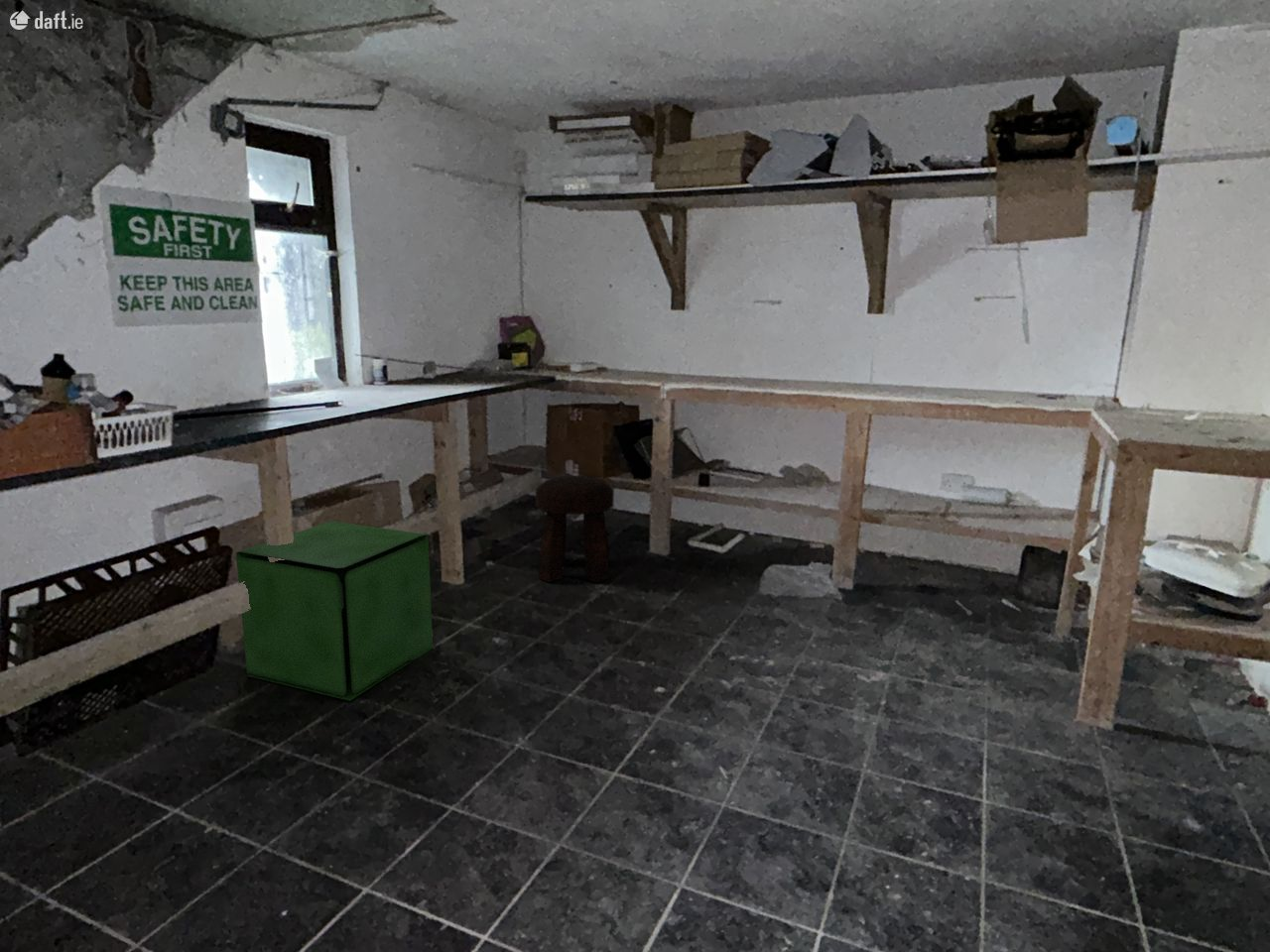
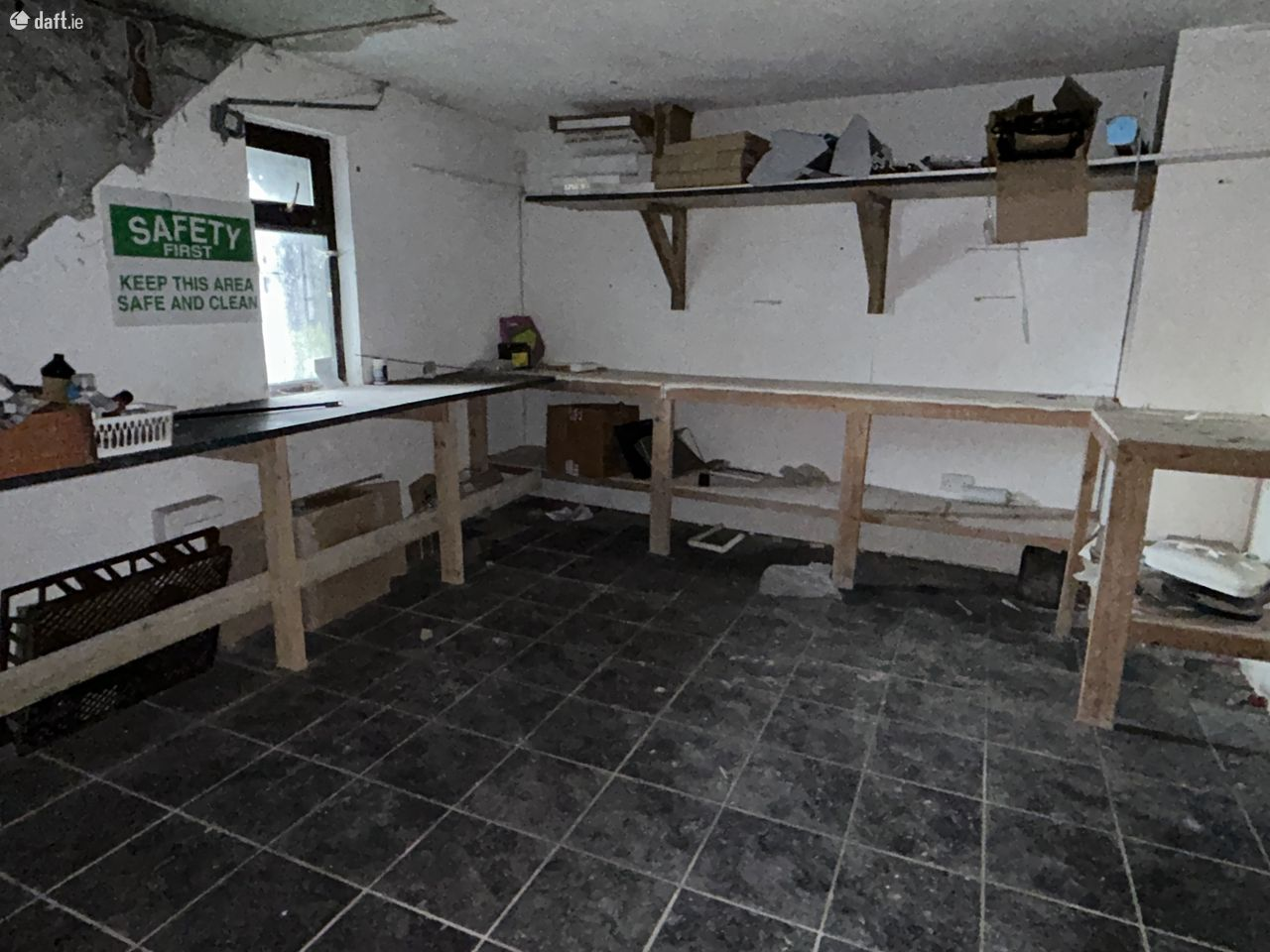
- storage box [235,520,434,701]
- stool [535,475,615,584]
